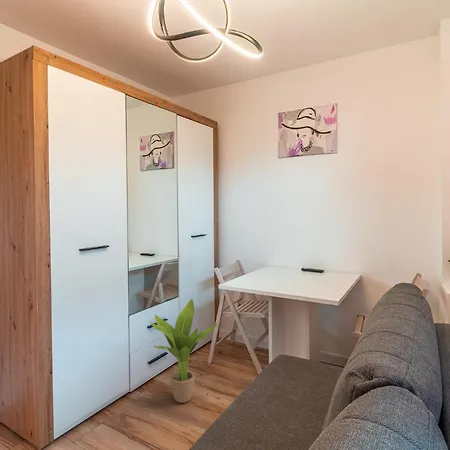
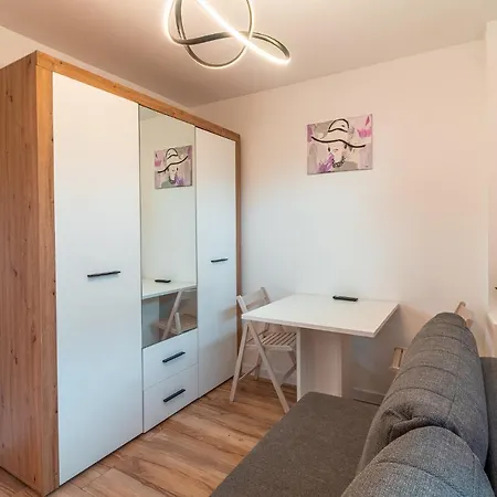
- potted plant [149,298,218,404]
